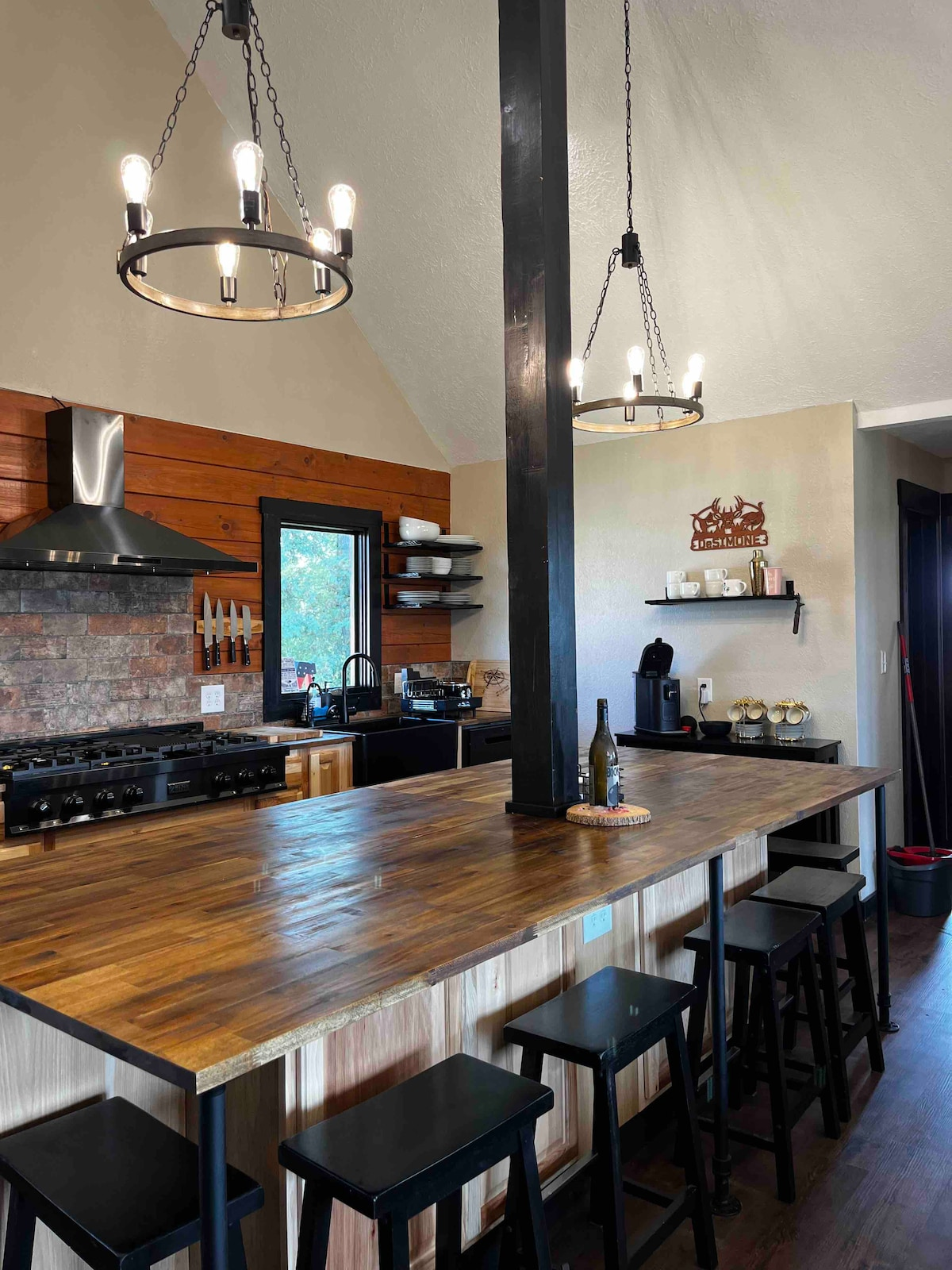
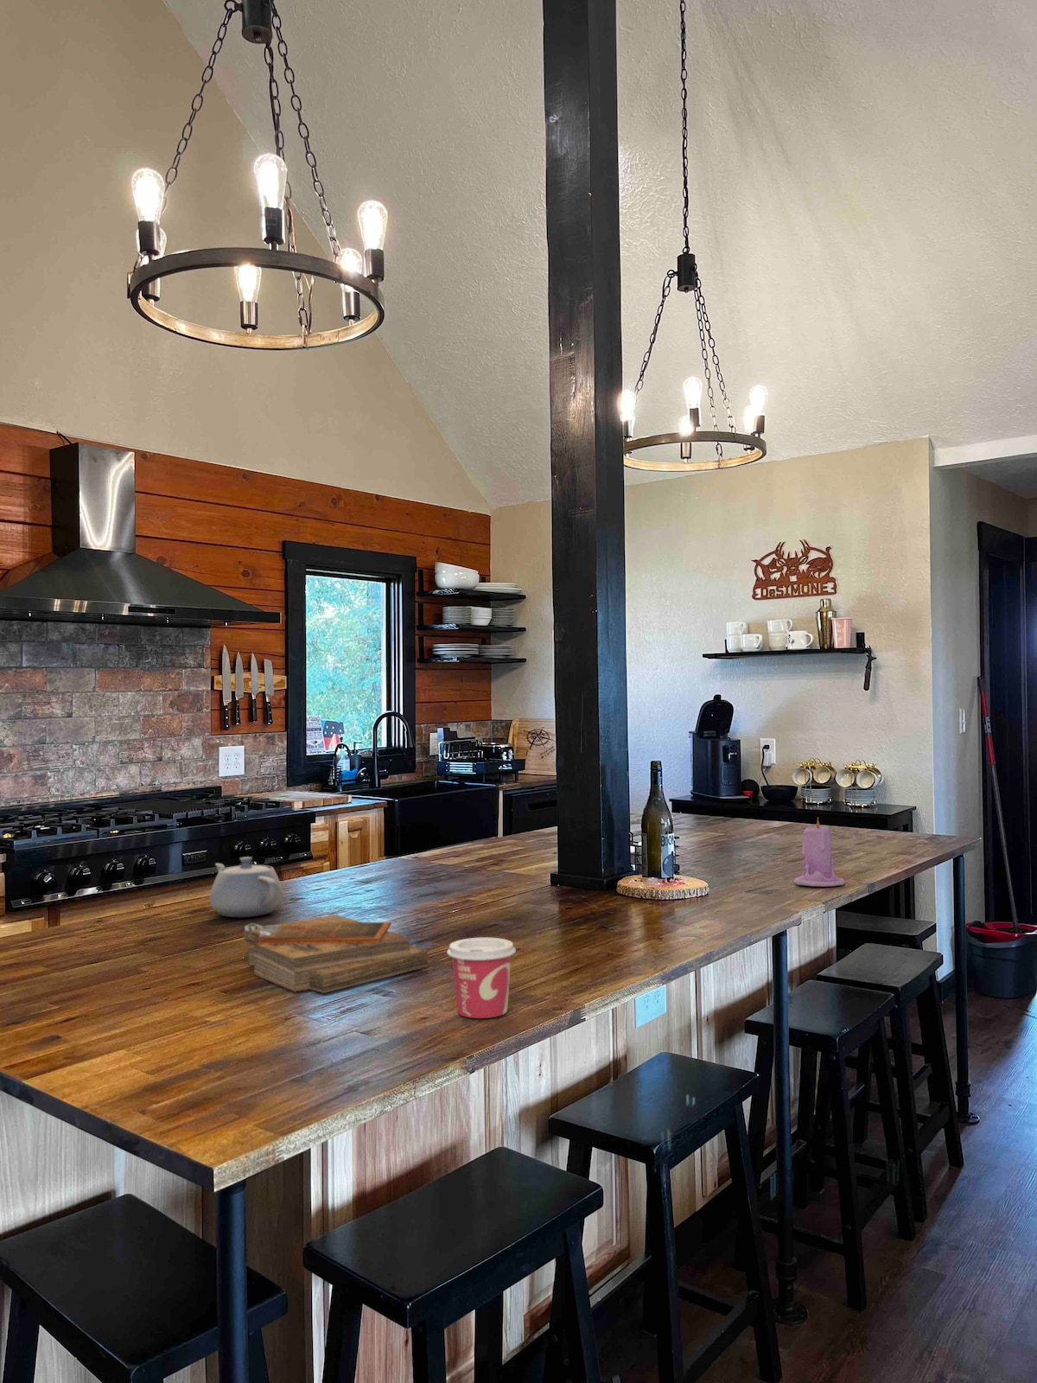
+ clipboard [244,914,428,994]
+ cup [446,937,516,1019]
+ candle [793,816,845,888]
+ teapot [208,856,283,918]
